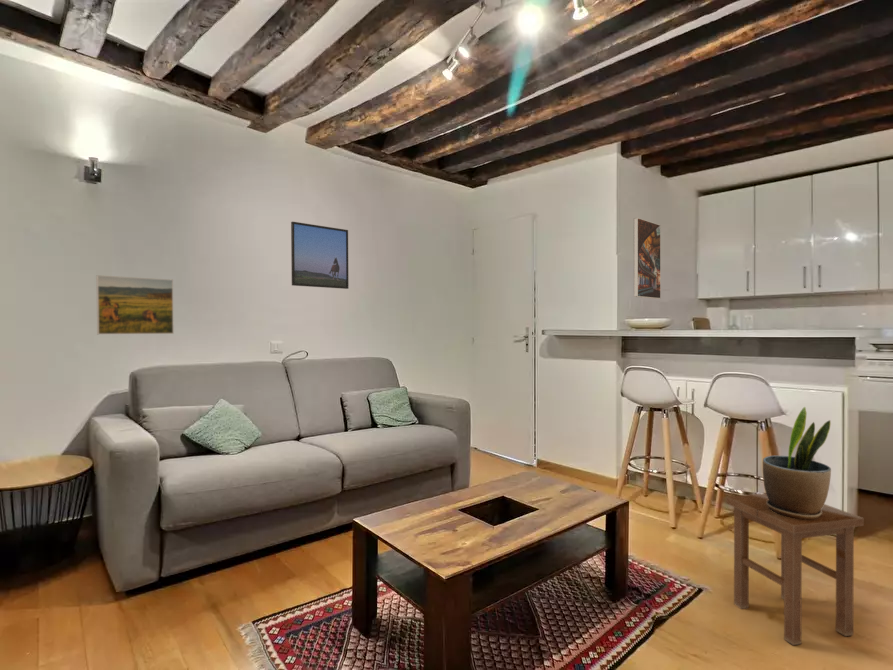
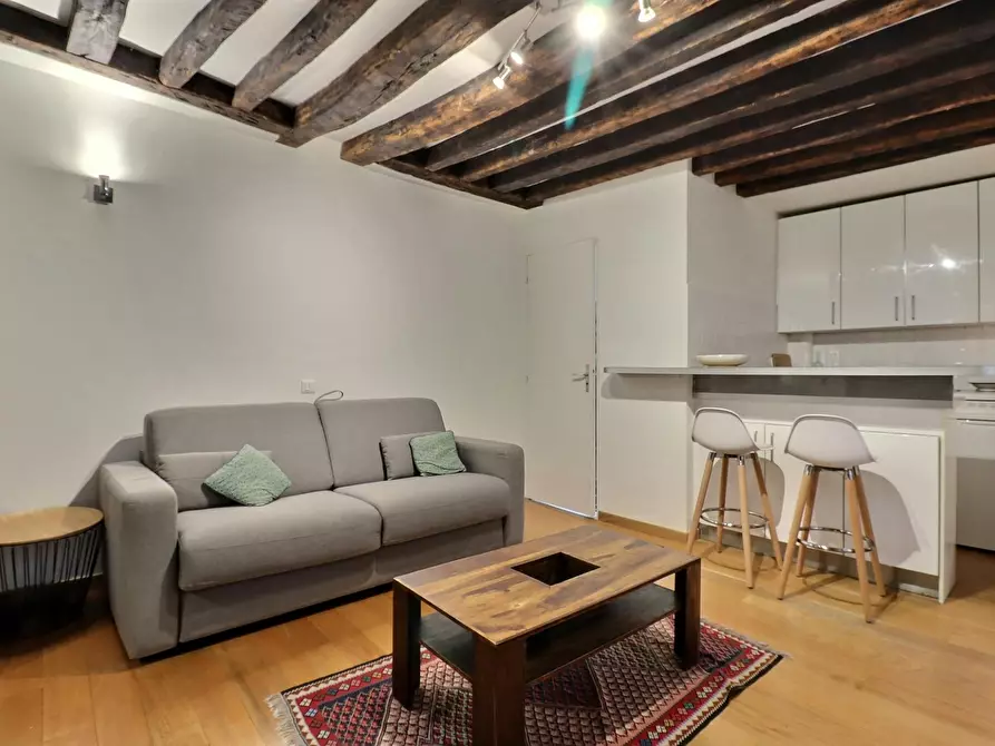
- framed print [290,221,350,290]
- potted plant [762,406,832,520]
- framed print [633,217,662,300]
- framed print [95,274,175,335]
- stool [725,492,865,646]
